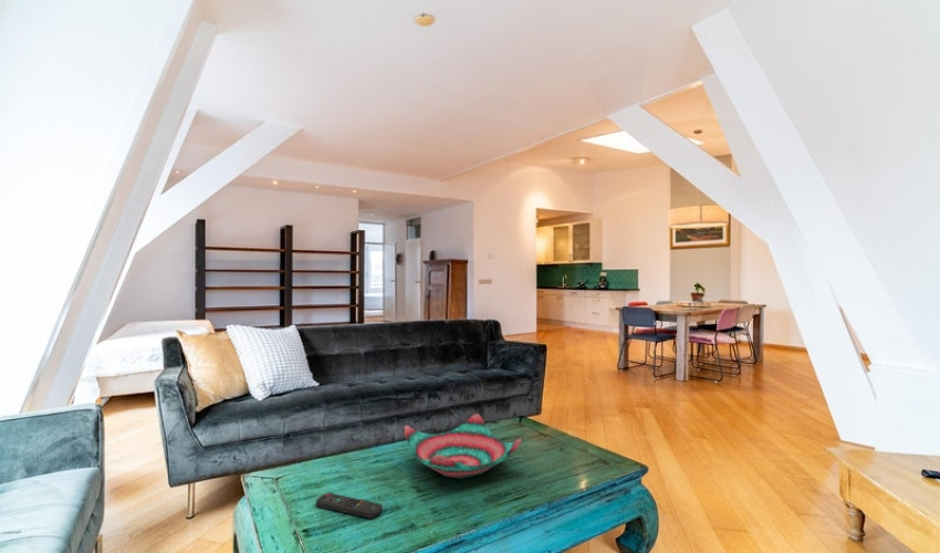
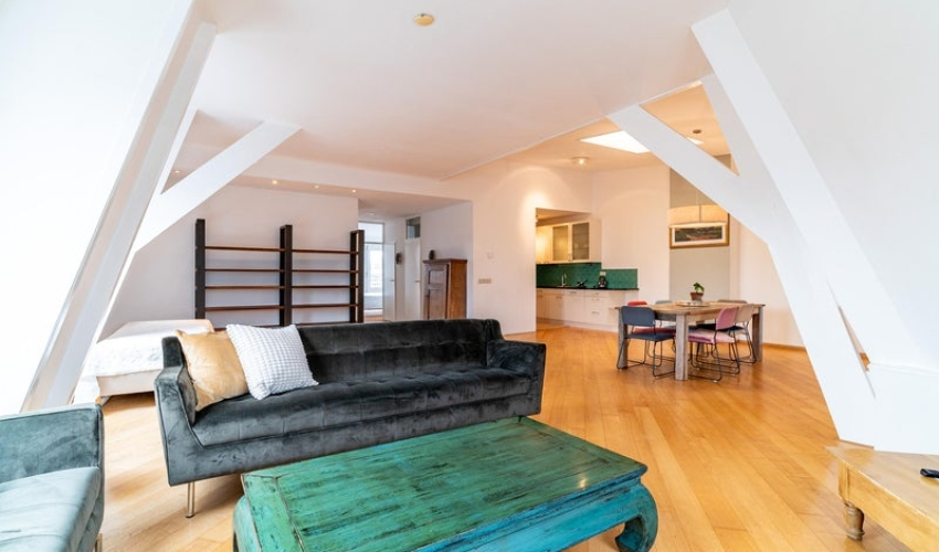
- remote control [315,492,384,520]
- decorative bowl [404,413,522,480]
